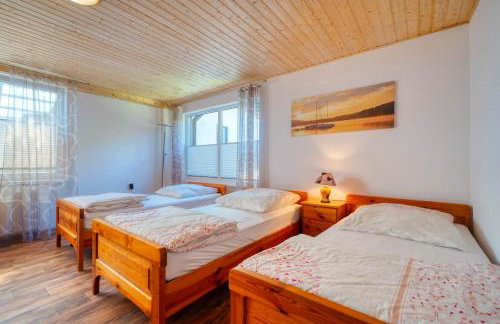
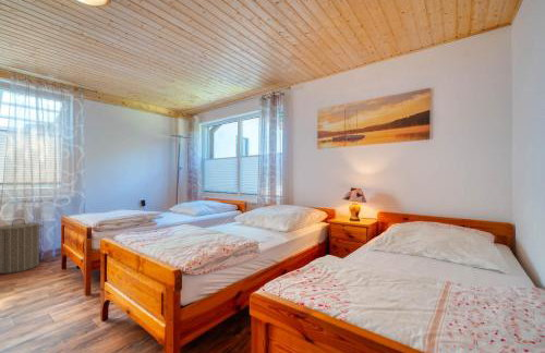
+ laundry hamper [0,218,45,275]
